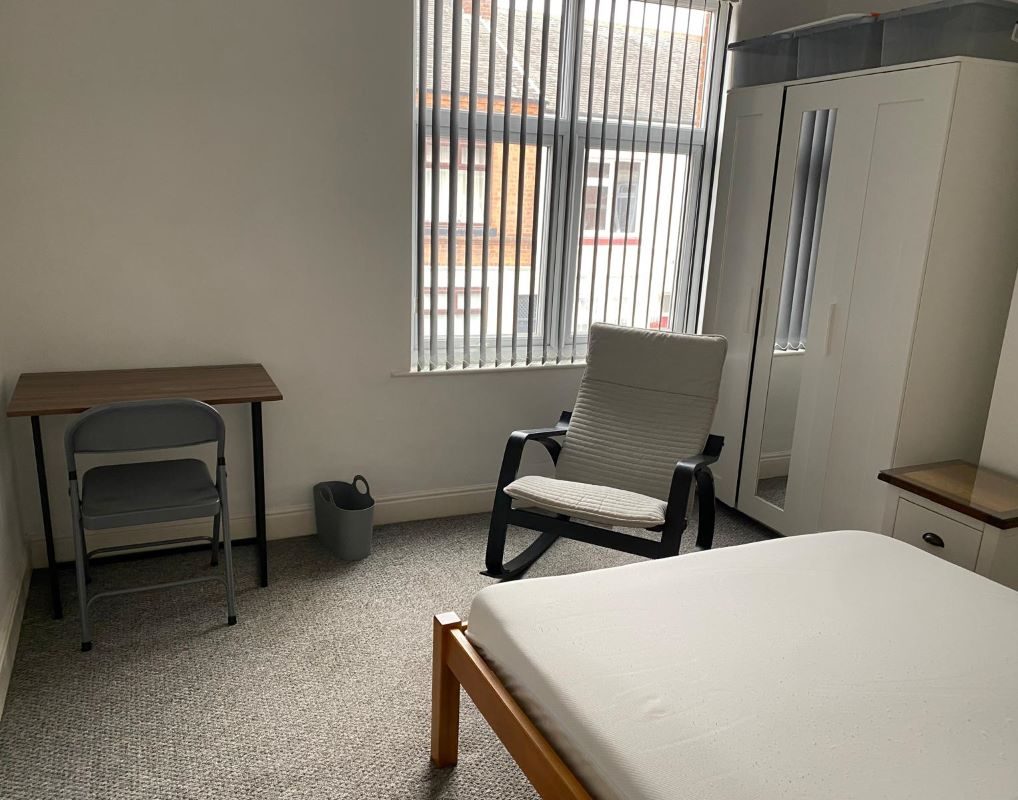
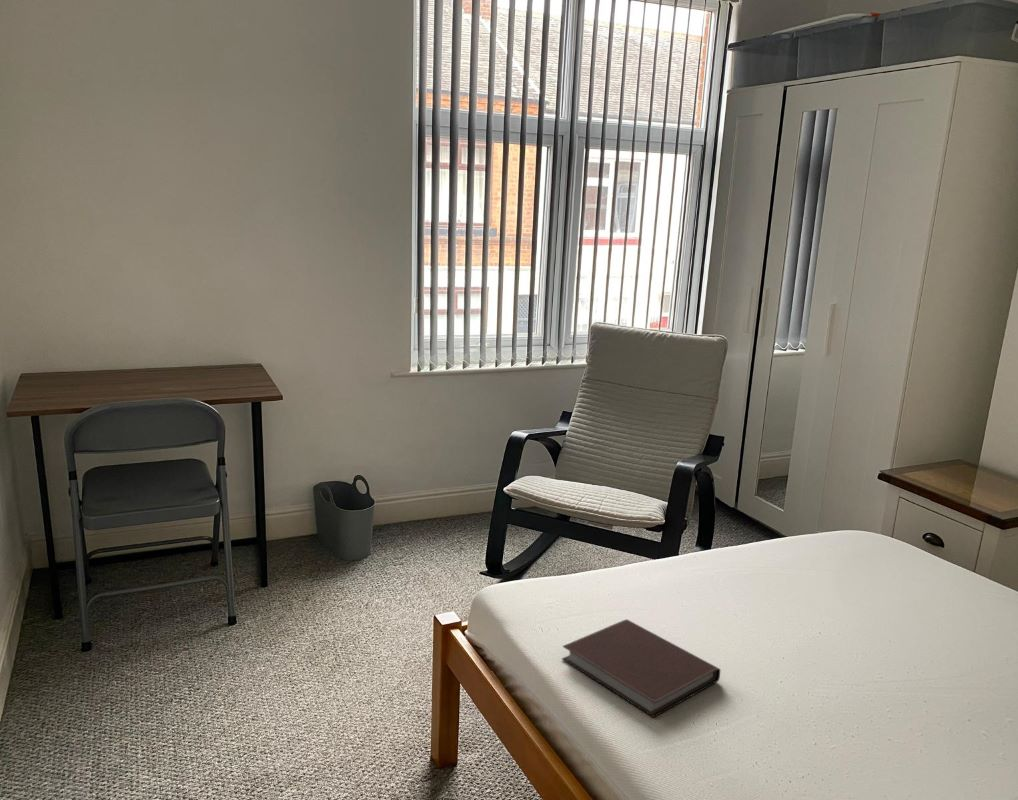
+ notebook [561,618,721,719]
